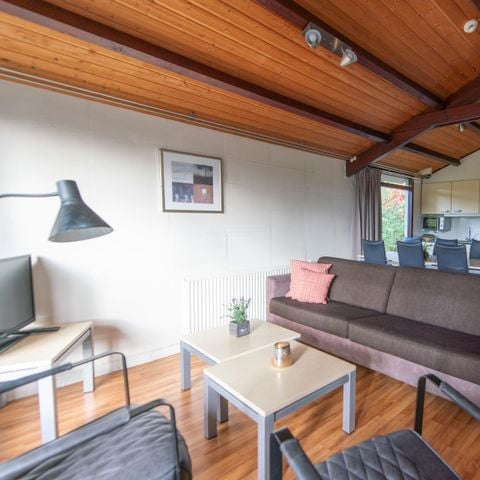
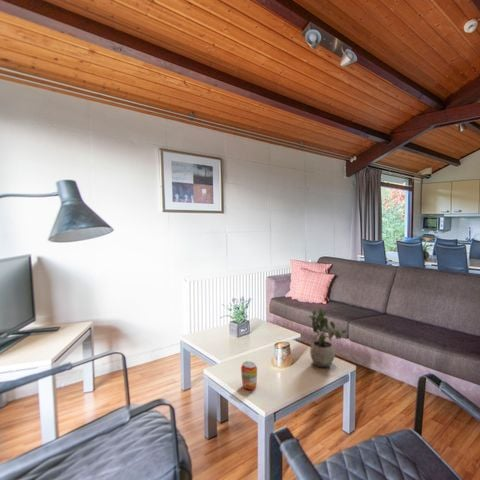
+ potted plant [308,307,348,368]
+ beverage can [240,361,258,391]
